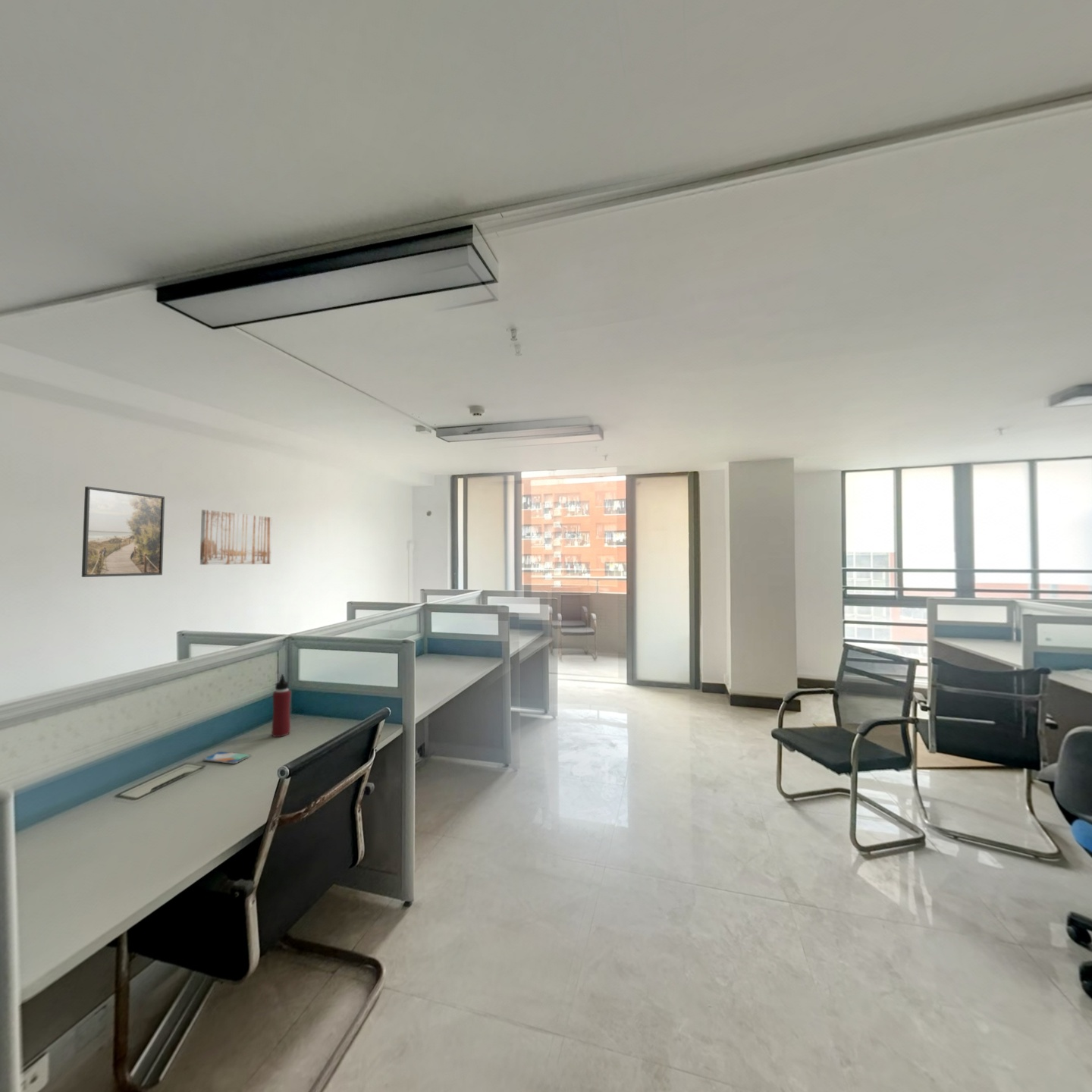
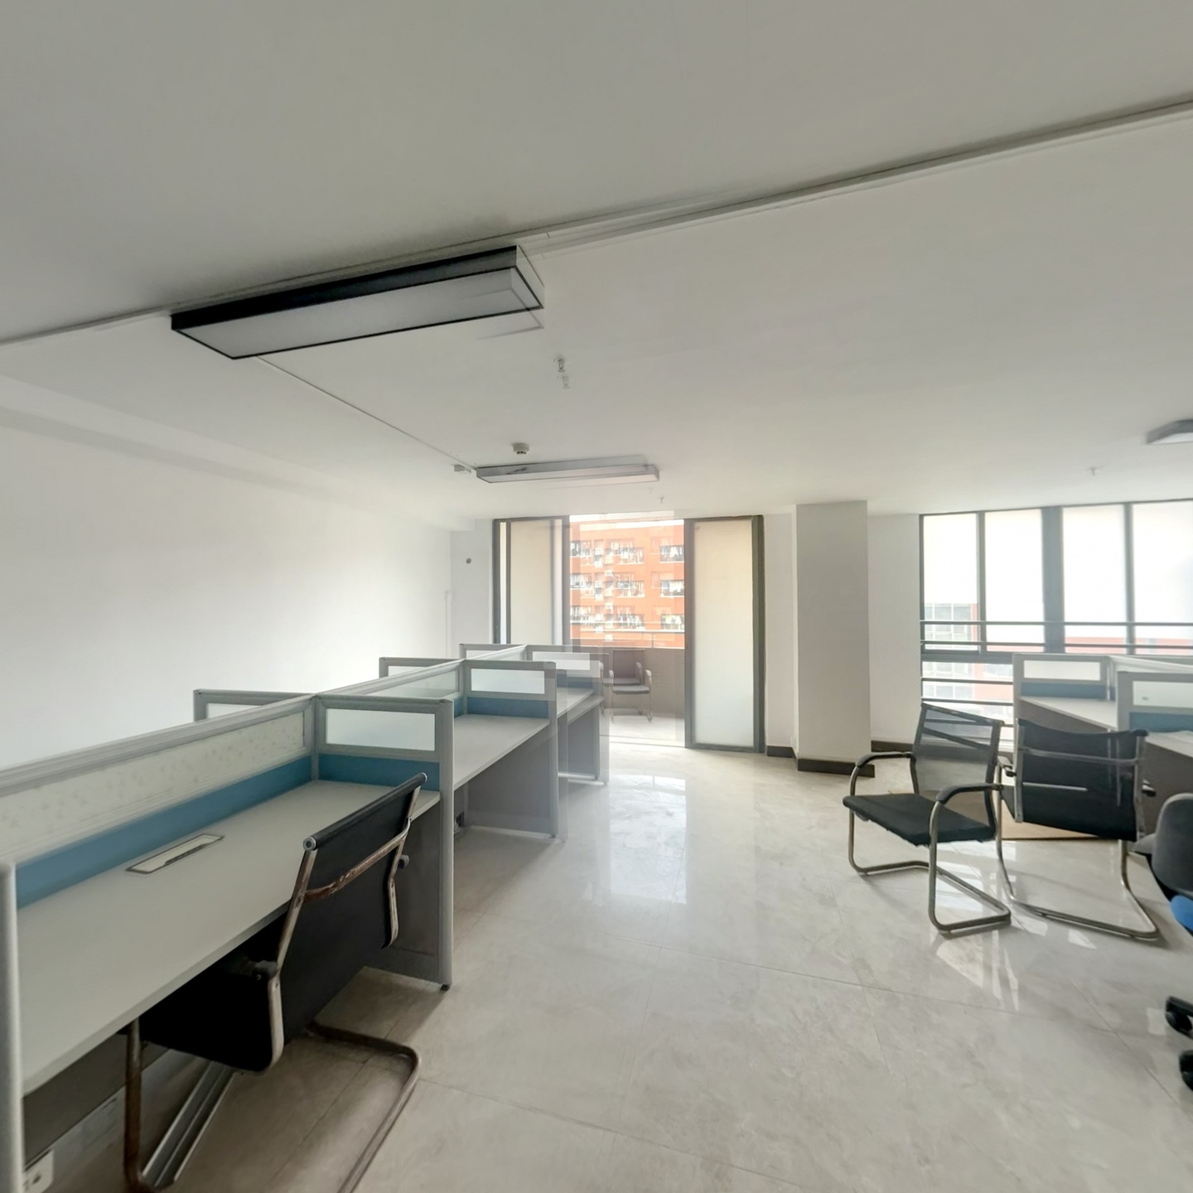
- water bottle [271,673,292,738]
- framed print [81,486,165,578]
- smartphone [202,751,252,764]
- wall art [199,509,273,566]
